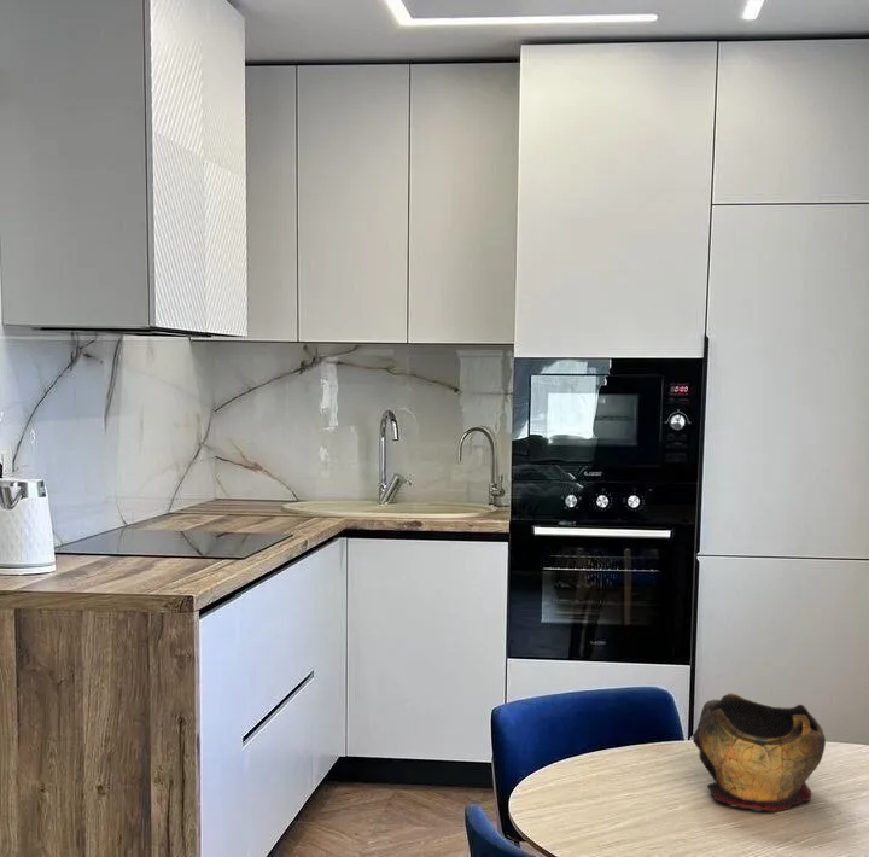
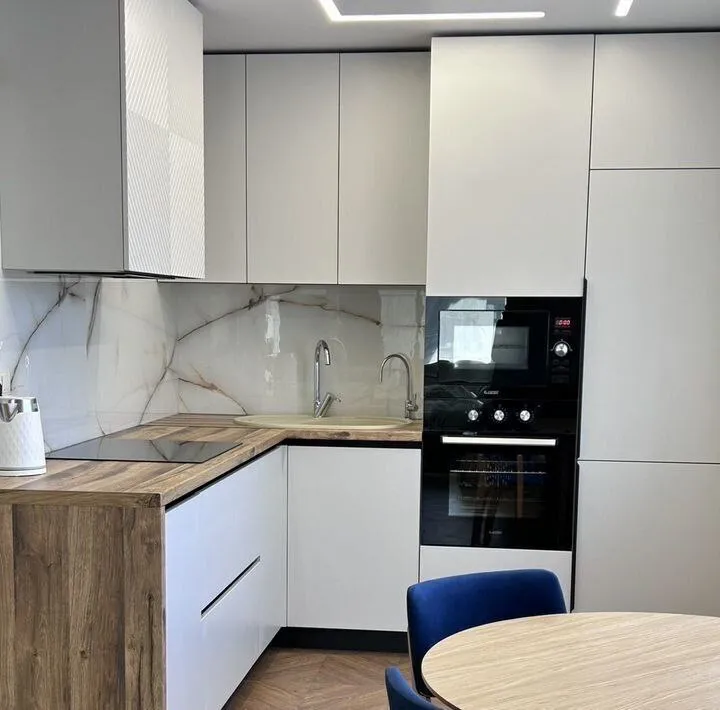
- decorative bowl [690,692,827,814]
